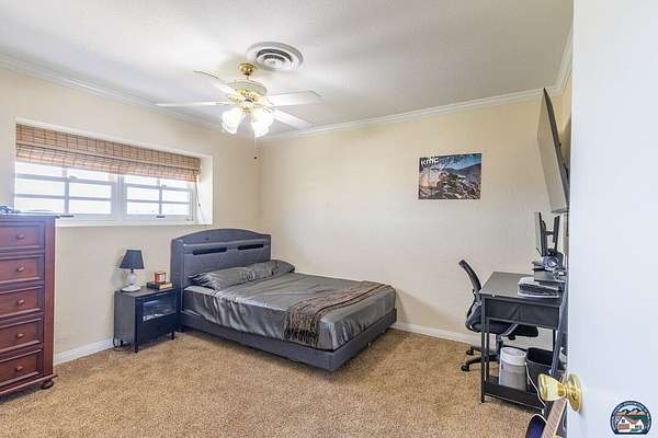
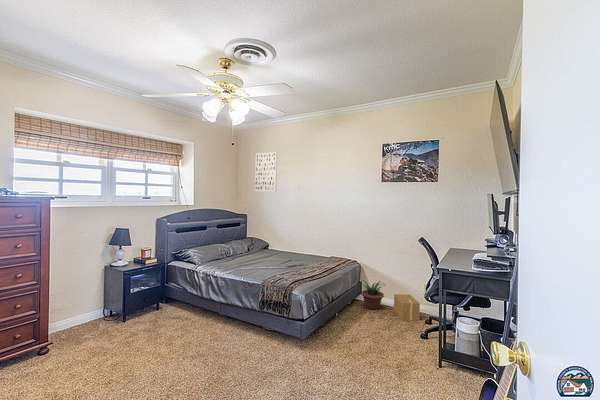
+ potted plant [358,279,387,311]
+ wall art [254,151,278,193]
+ cardboard box [393,293,421,322]
